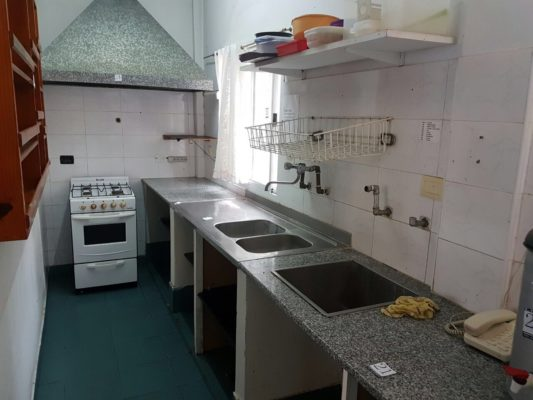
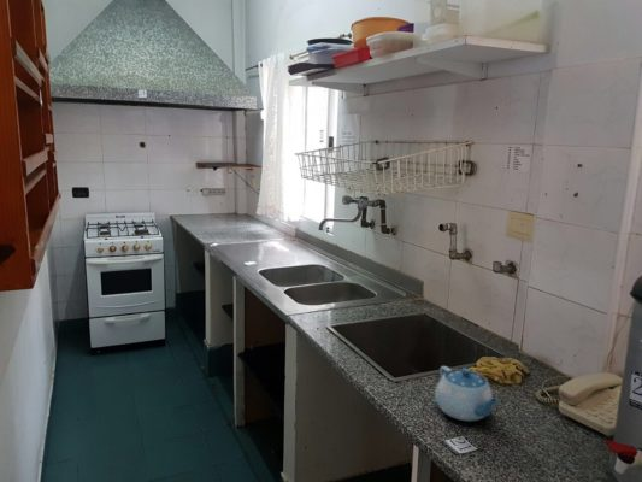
+ chinaware [434,365,499,423]
